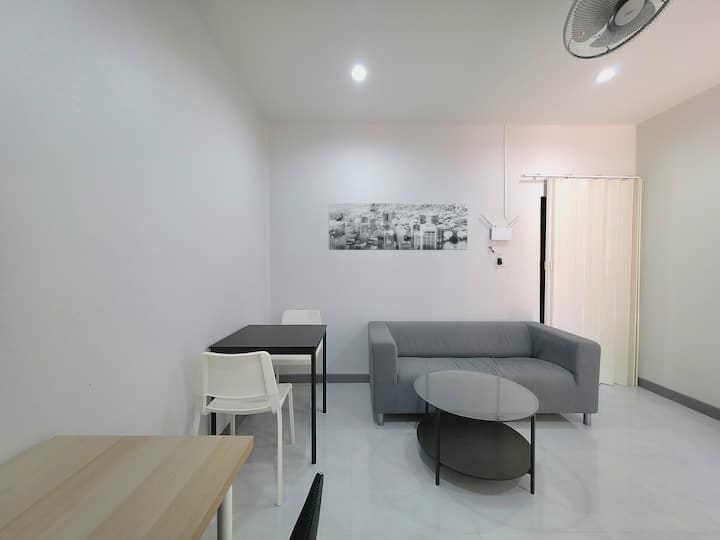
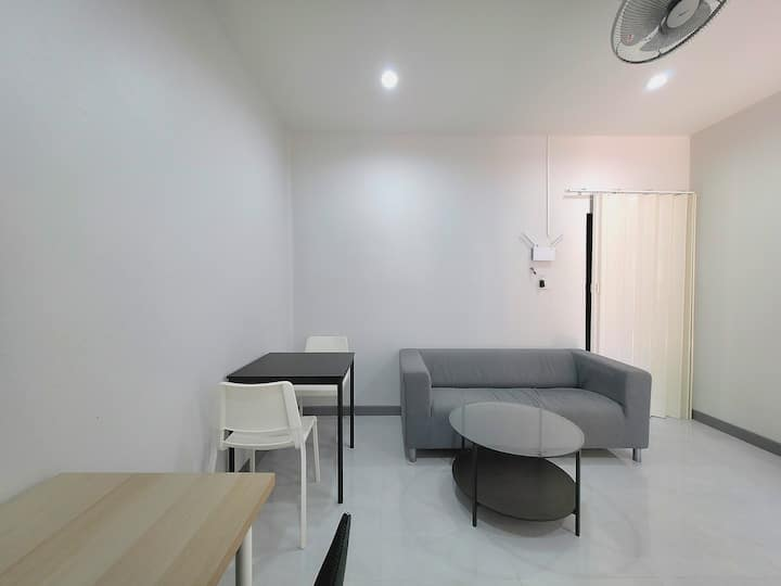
- wall art [328,202,469,251]
